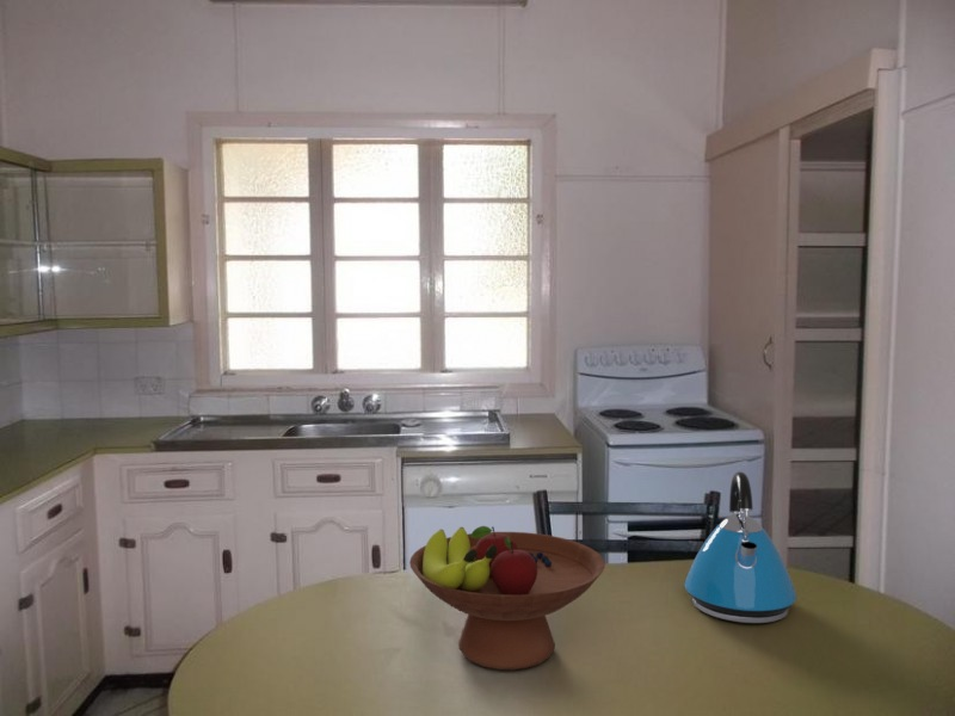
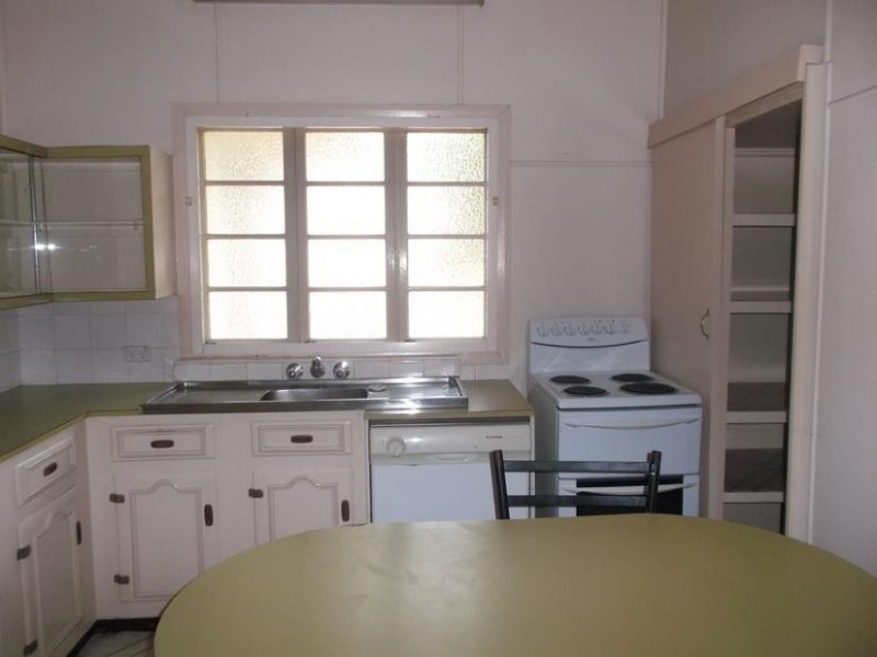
- fruit bowl [408,525,606,671]
- kettle [683,470,797,624]
